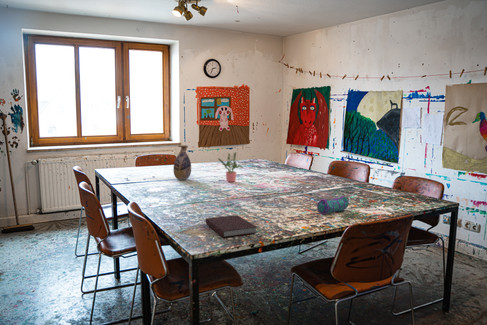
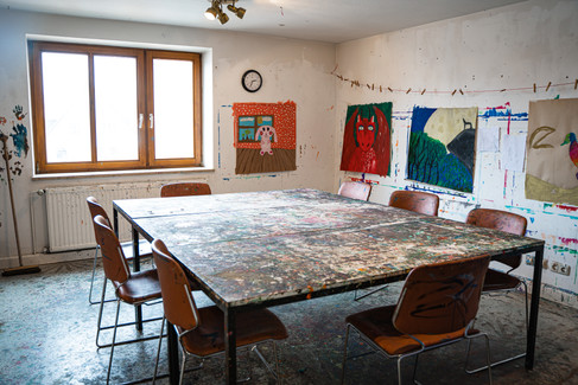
- potted plant [217,151,244,183]
- vase [172,144,192,181]
- notebook [205,214,258,238]
- pencil case [316,195,350,215]
